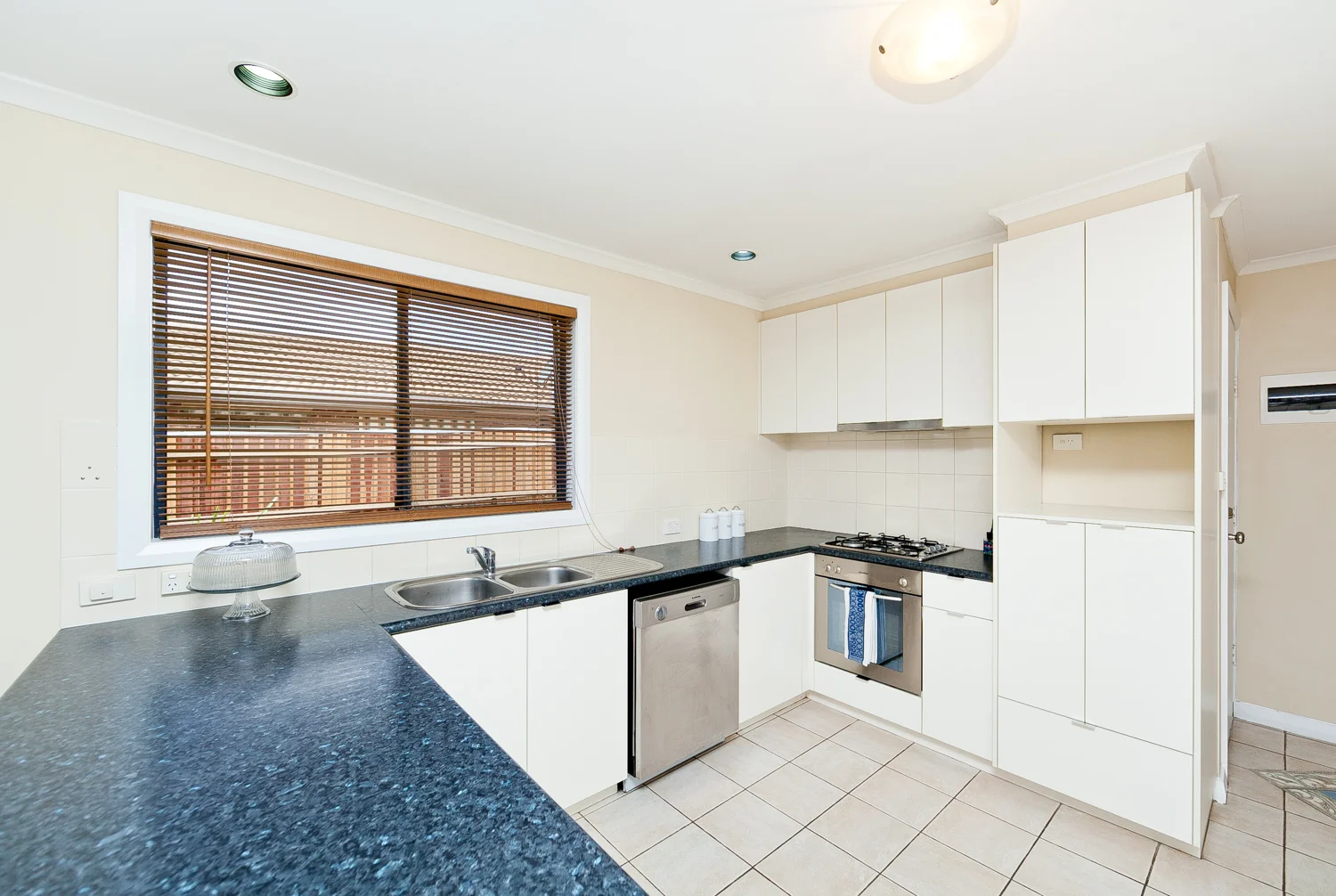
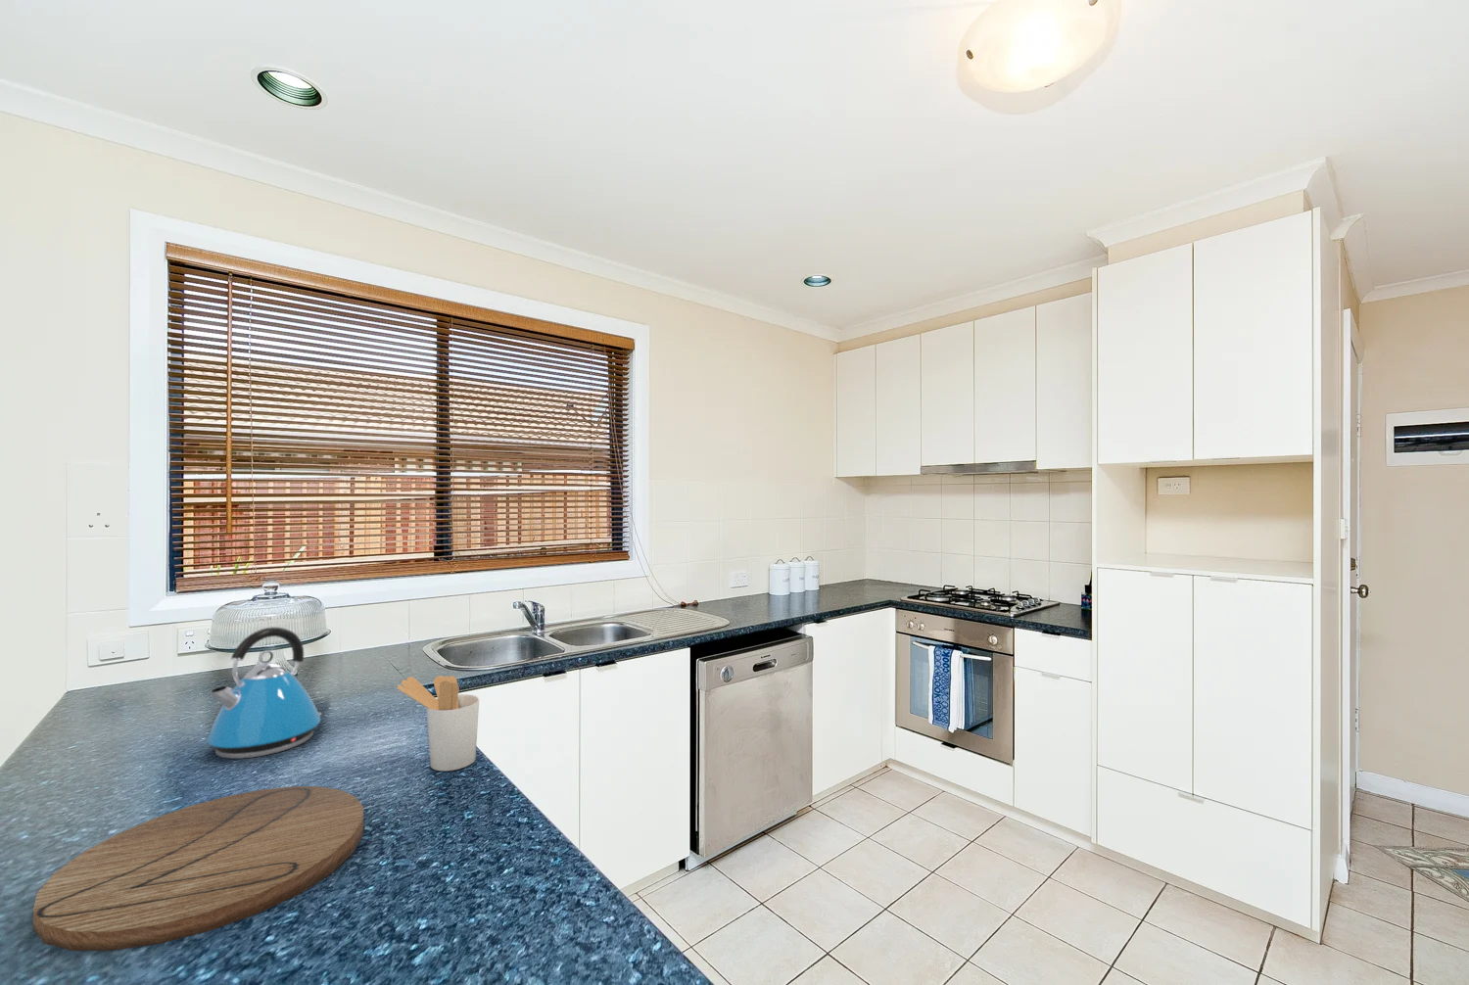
+ kettle [206,626,322,760]
+ cutting board [32,785,364,952]
+ utensil holder [396,675,479,772]
